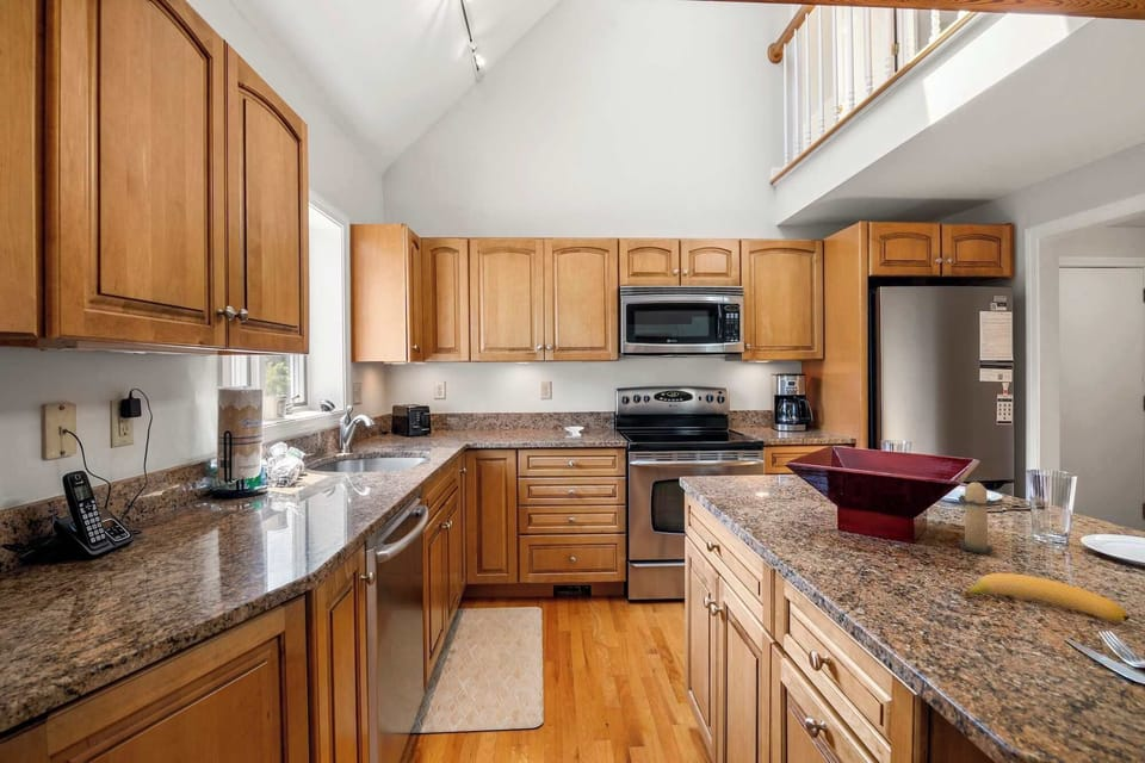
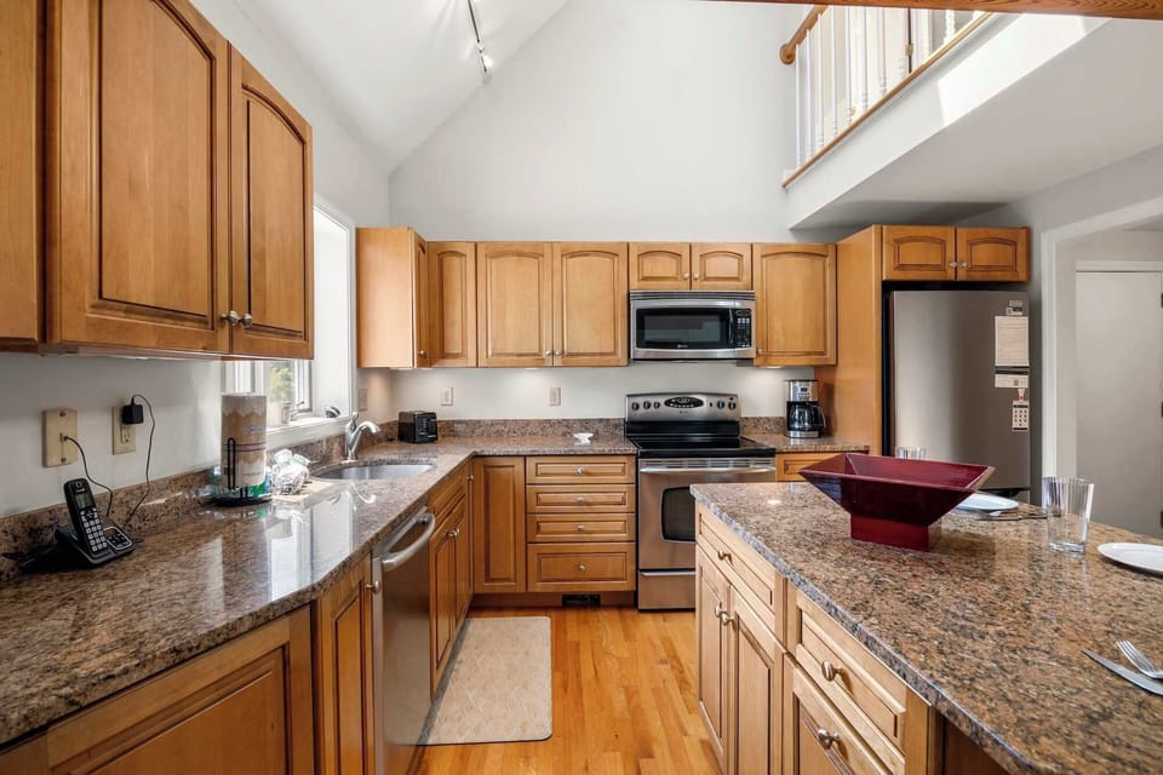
- candle [957,476,996,554]
- banana [961,572,1131,622]
